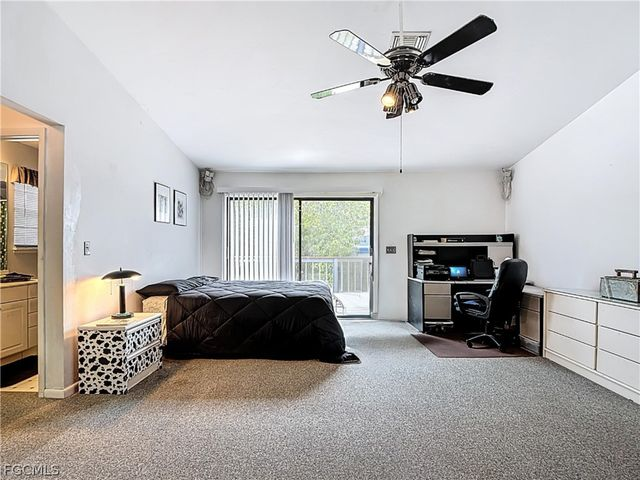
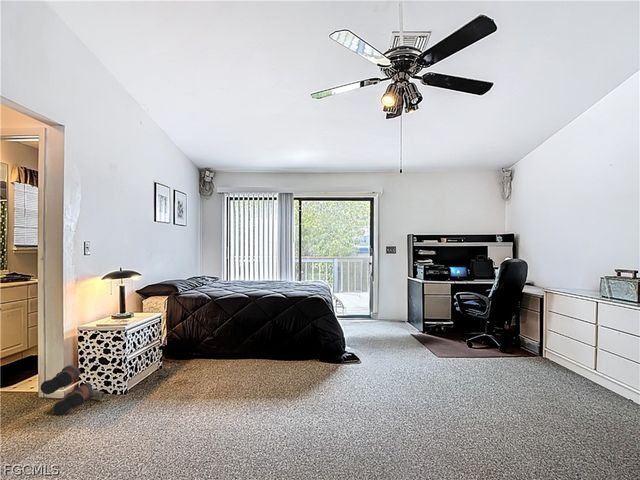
+ boots [39,364,105,417]
